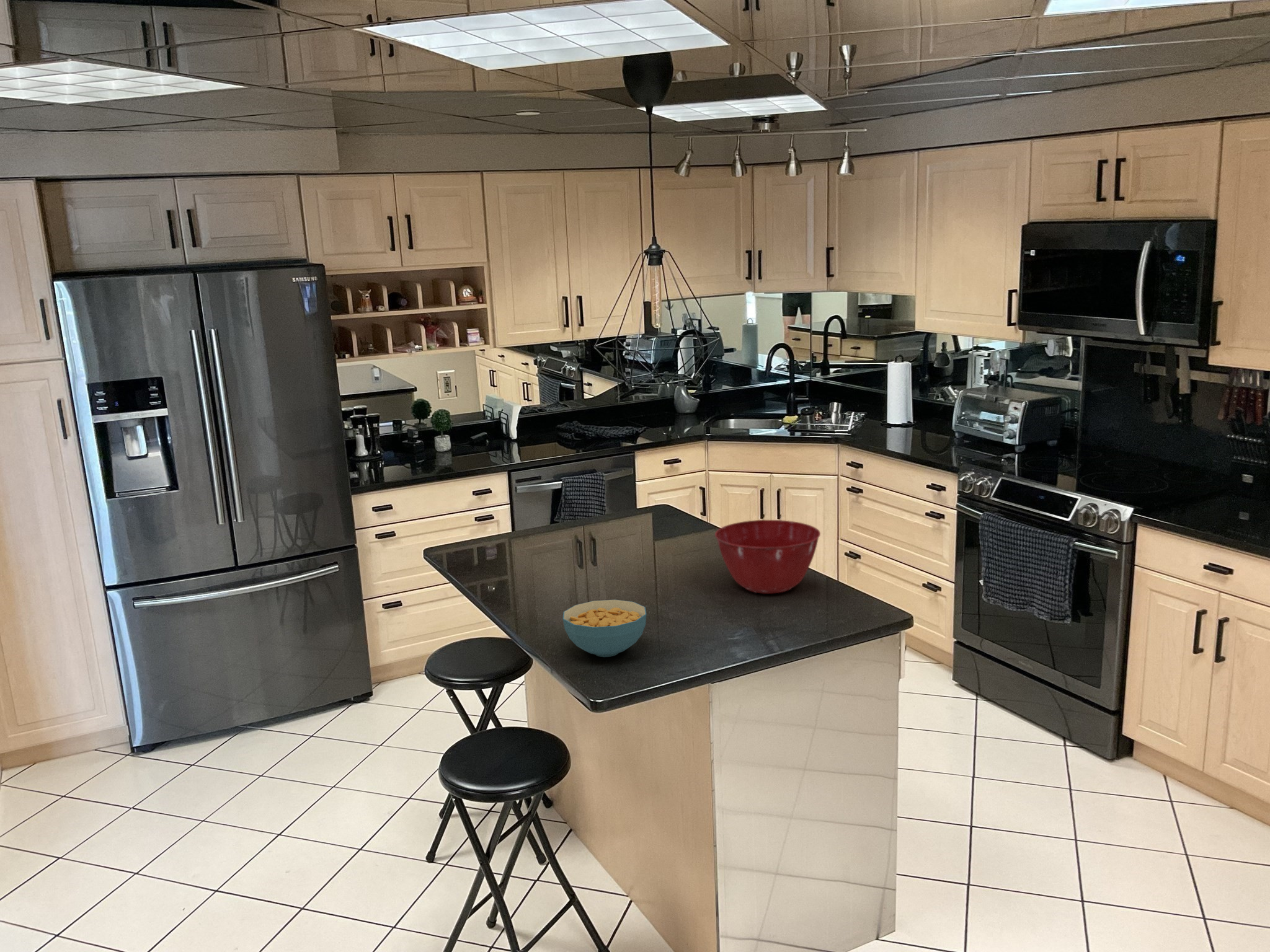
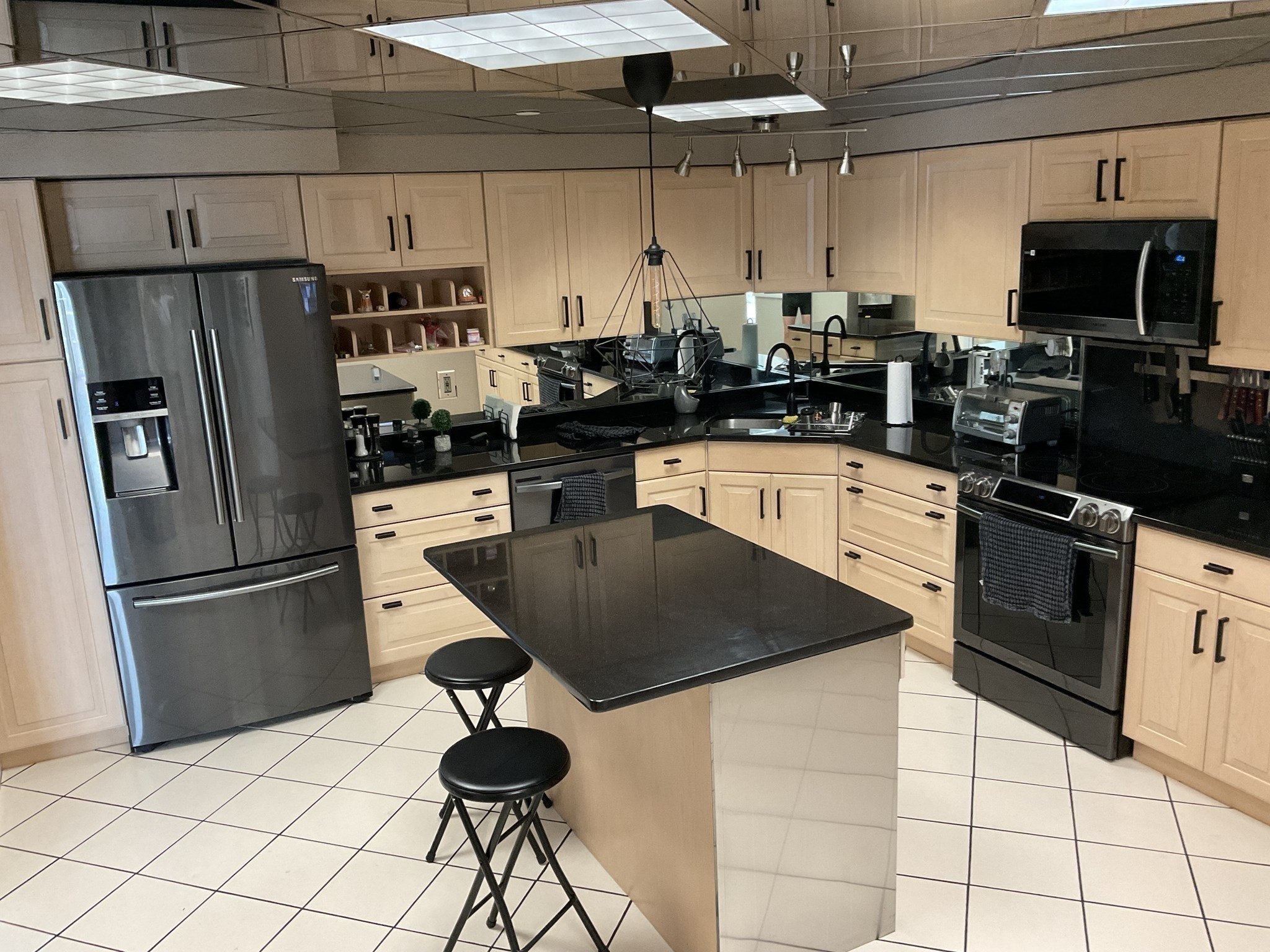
- mixing bowl [714,519,821,594]
- cereal bowl [562,599,647,658]
